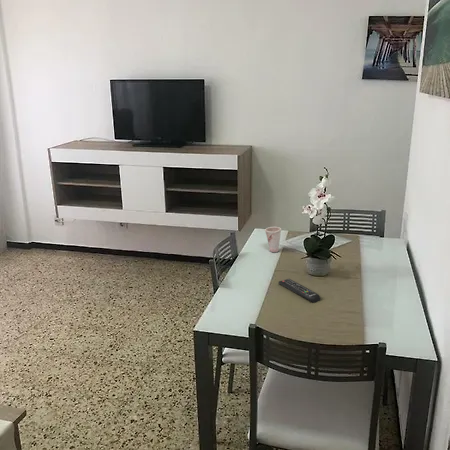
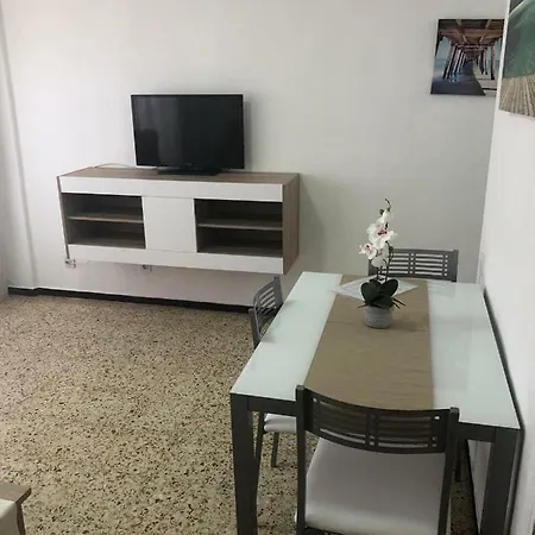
- remote control [277,278,321,304]
- cup [264,226,282,253]
